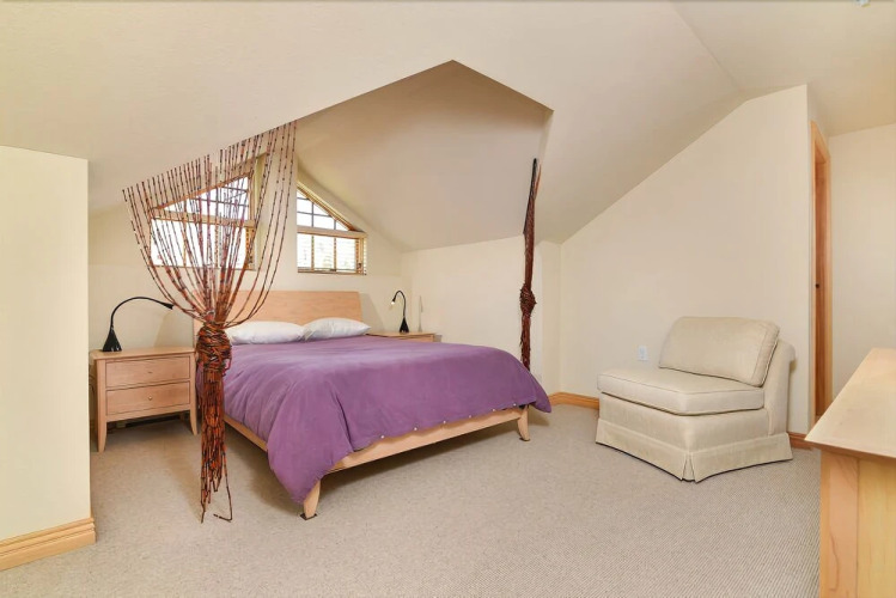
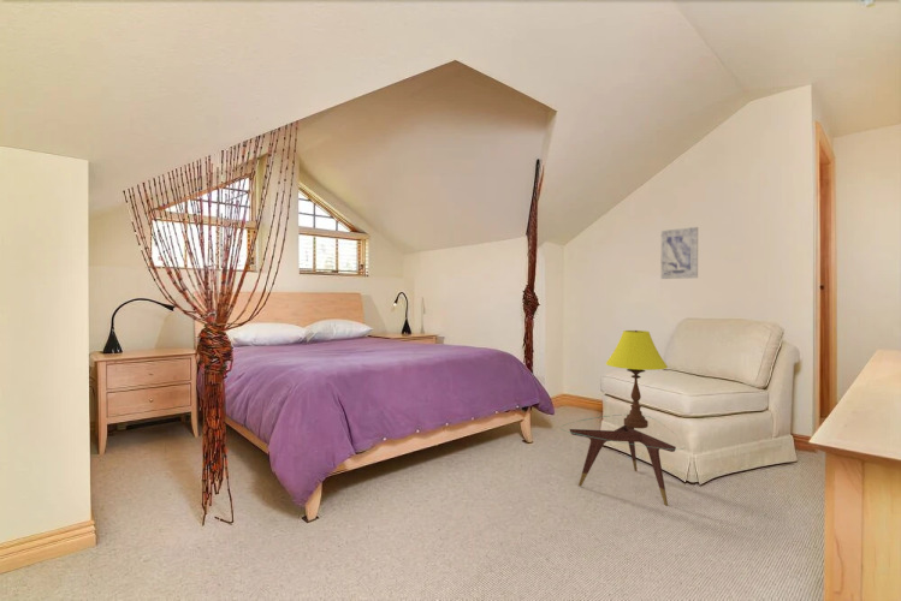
+ wall art [659,226,699,280]
+ side table [561,413,684,507]
+ table lamp [605,329,669,429]
